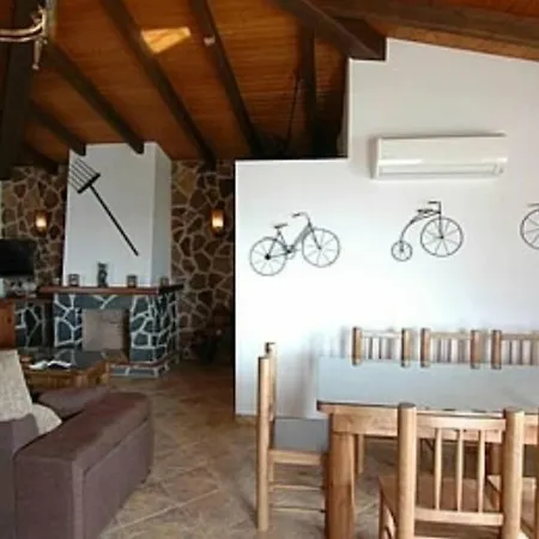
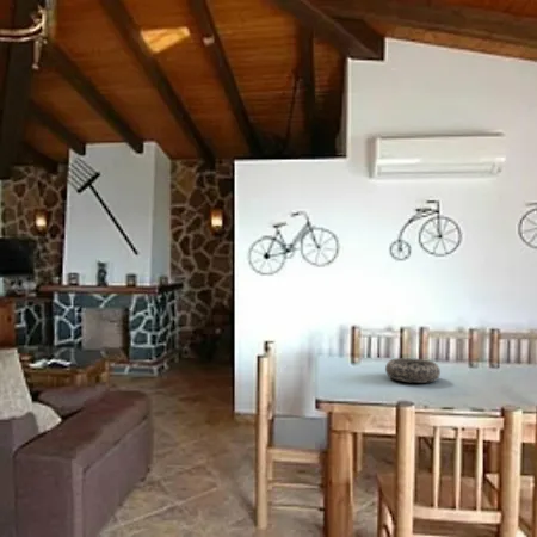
+ decorative bowl [384,357,442,384]
